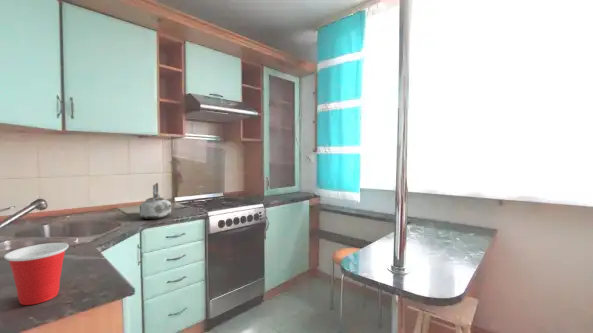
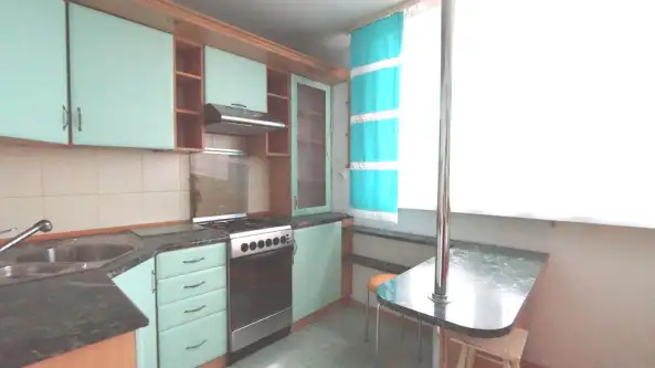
- kettle [139,182,172,220]
- cup [3,242,70,306]
